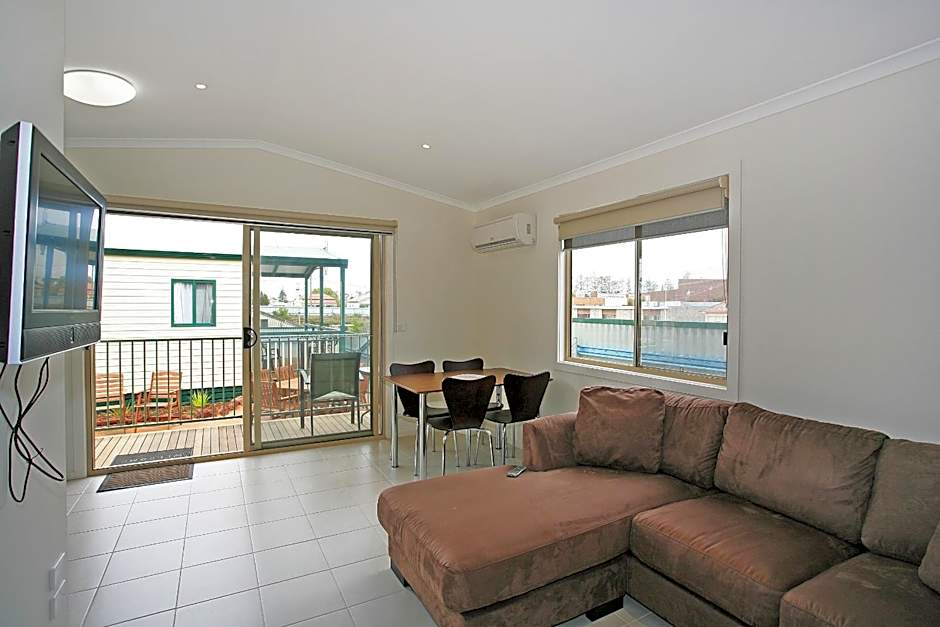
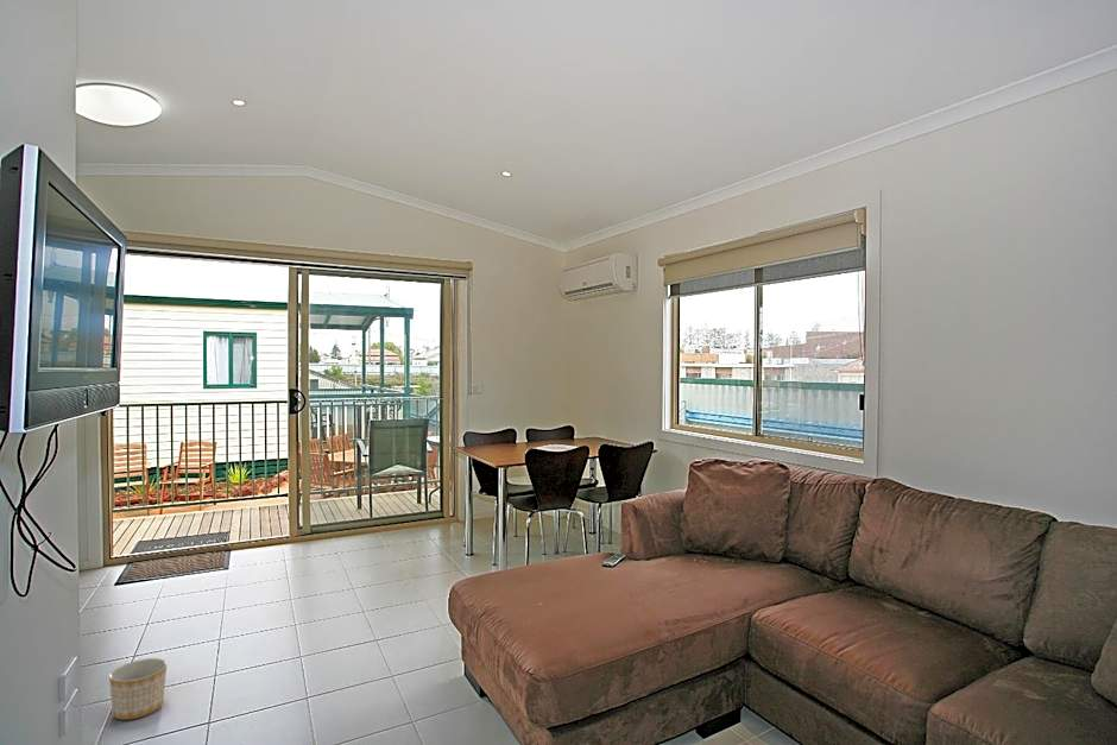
+ planter [108,657,168,721]
